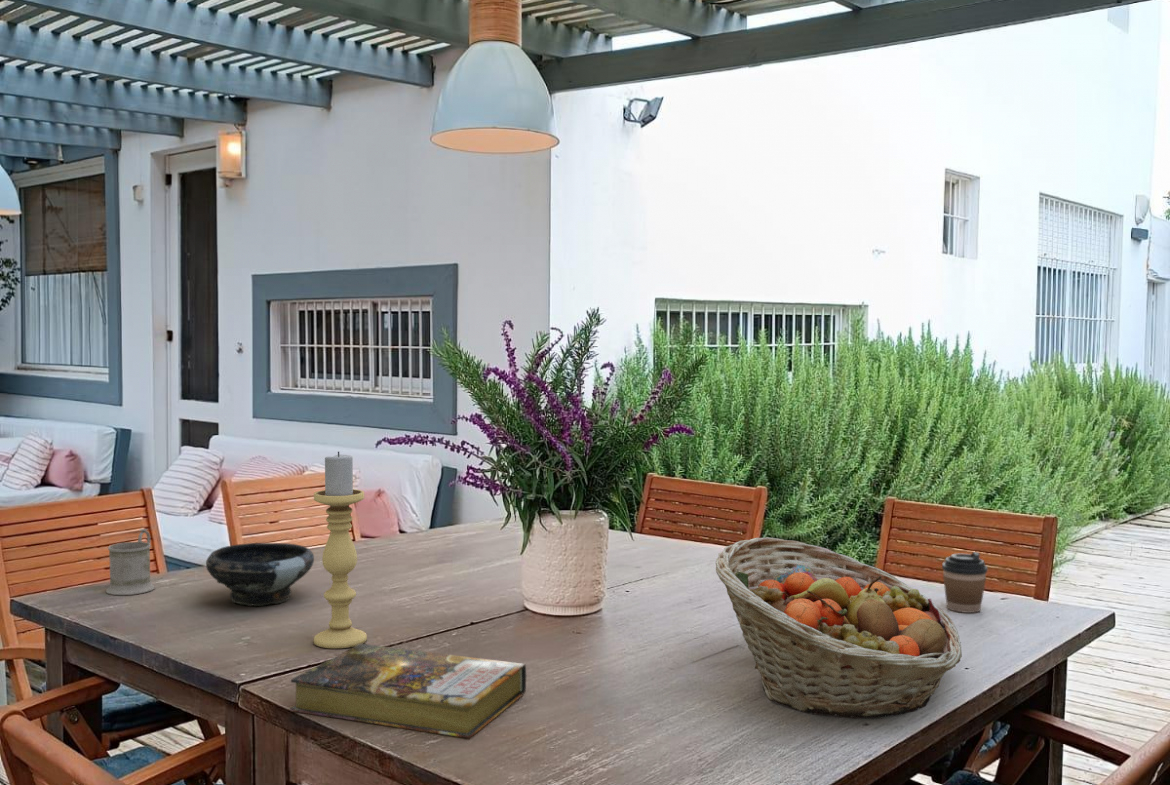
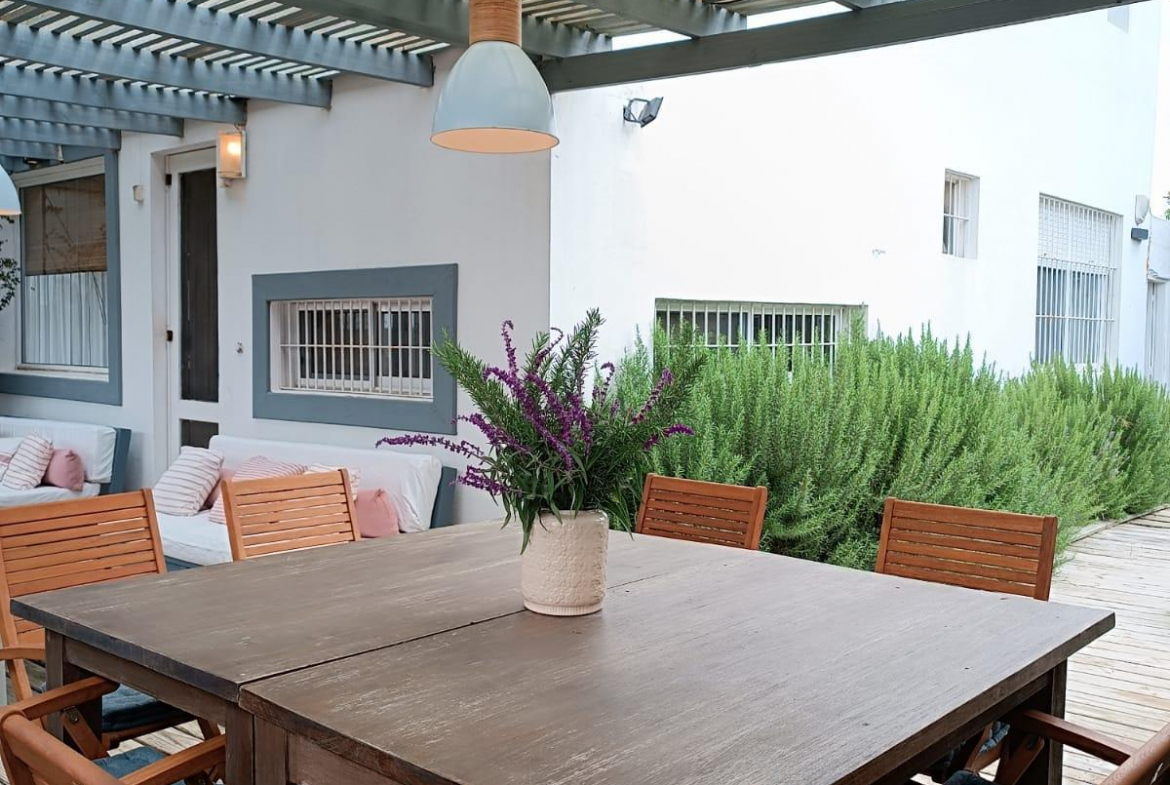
- bowl [205,542,315,607]
- fruit basket [715,536,963,719]
- book [289,643,527,739]
- candle holder [313,451,368,649]
- mug [105,528,156,596]
- coffee cup [941,551,989,614]
